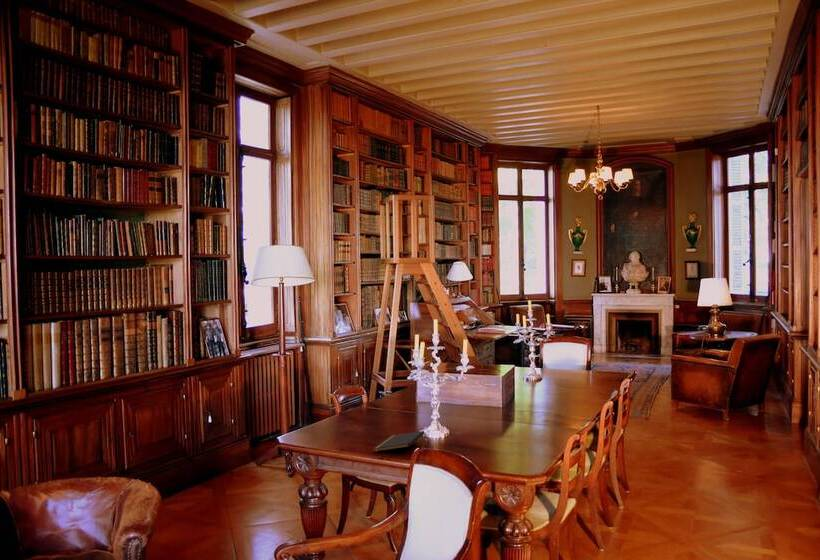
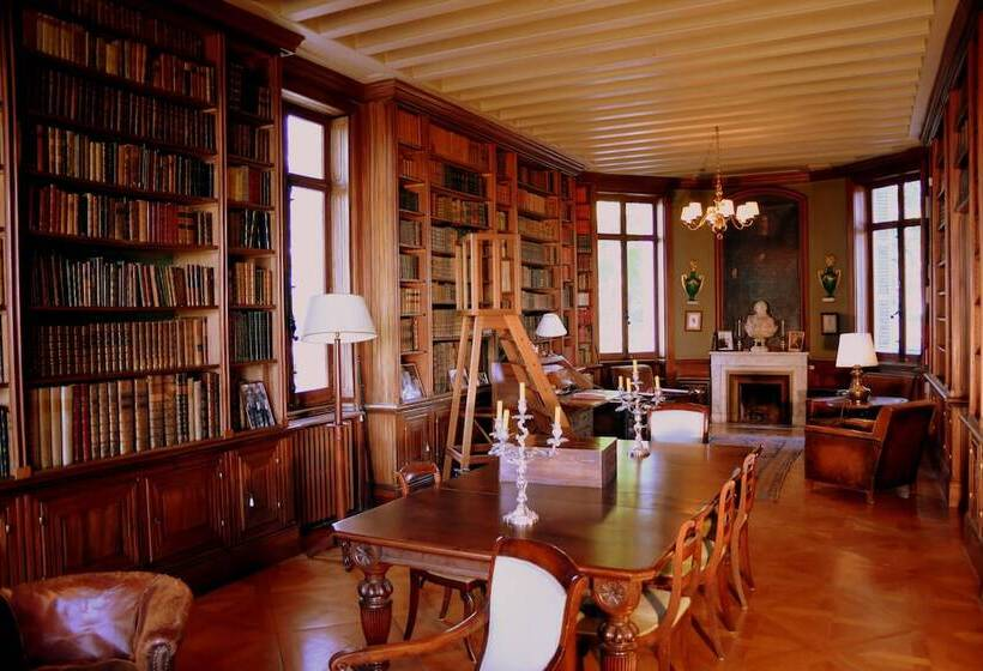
- notepad [372,430,426,453]
